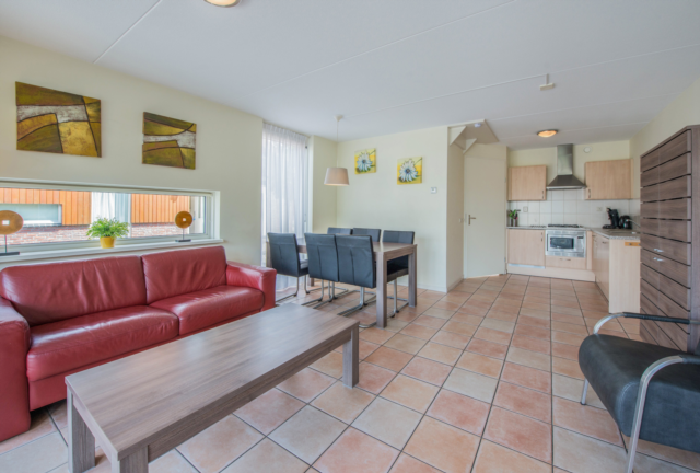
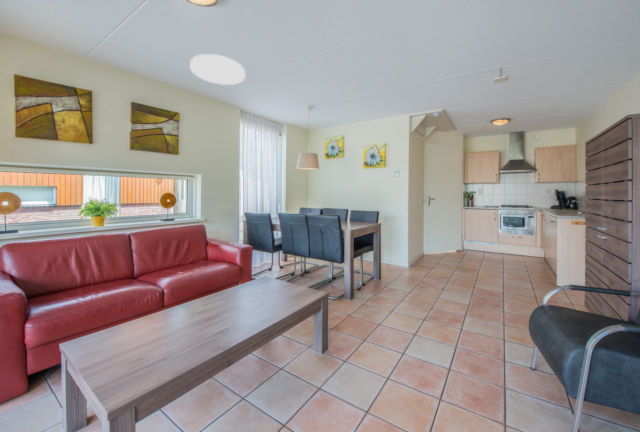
+ ceiling light [189,53,246,86]
